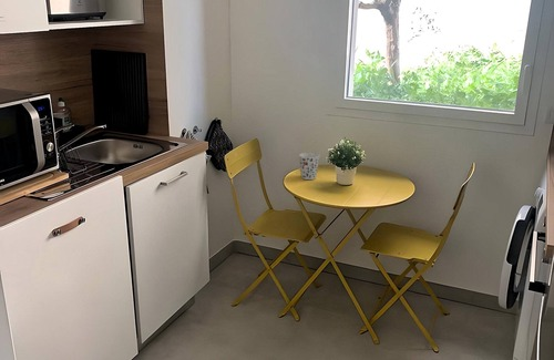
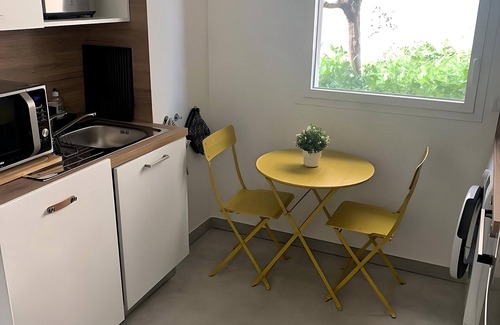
- cup [298,152,321,181]
